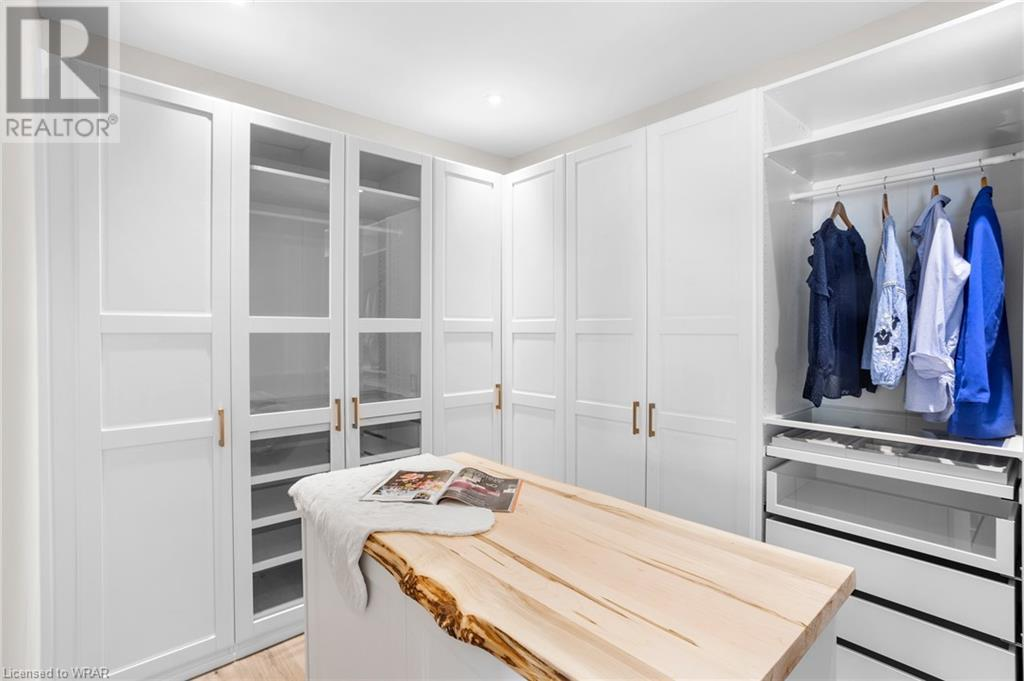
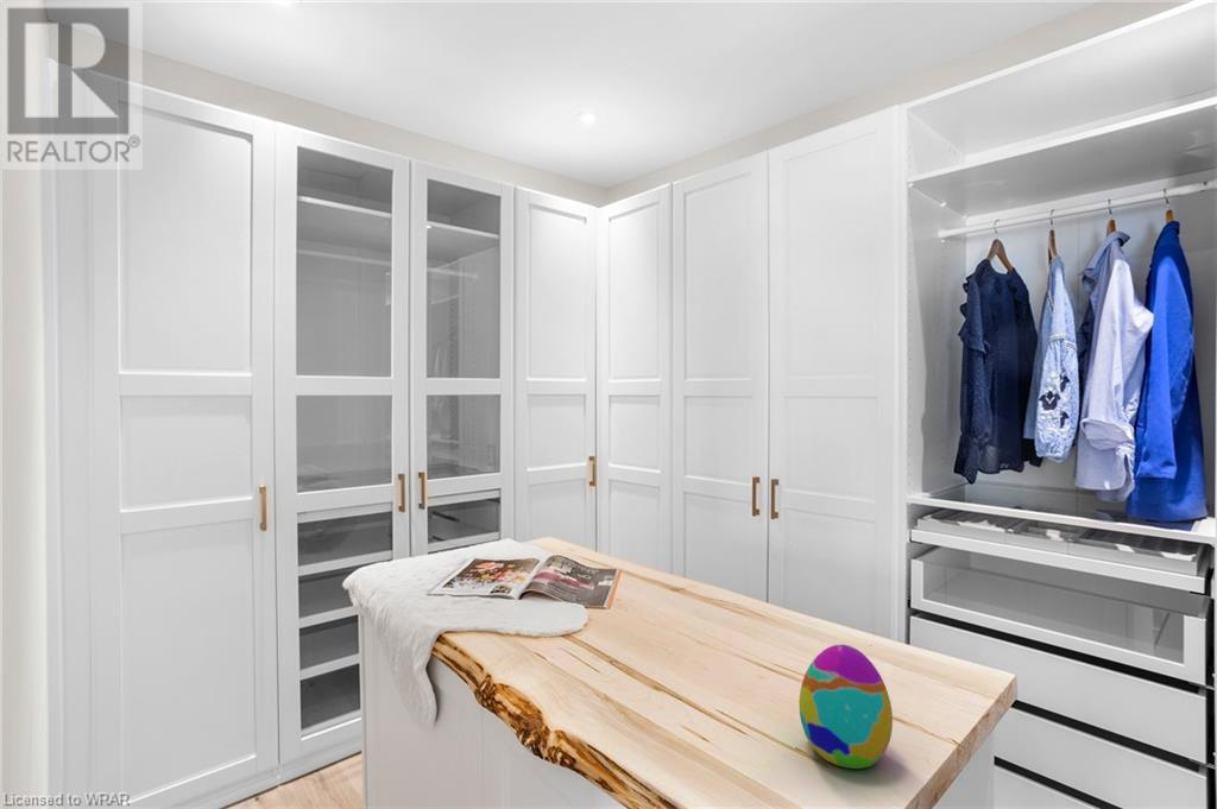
+ decorative egg [797,643,894,770]
